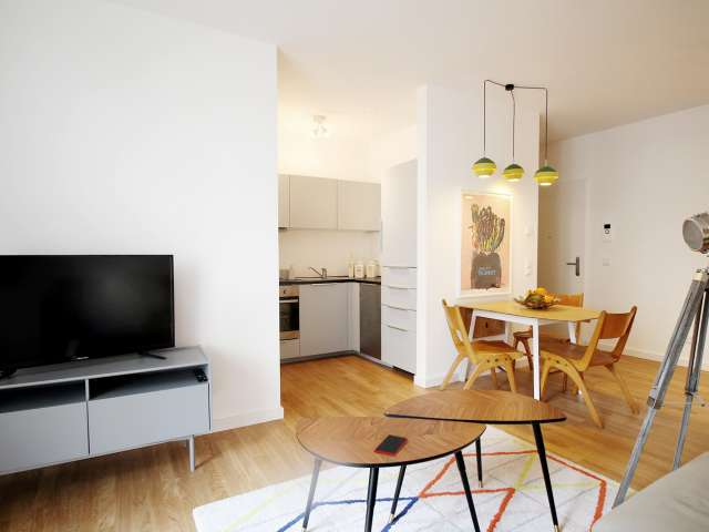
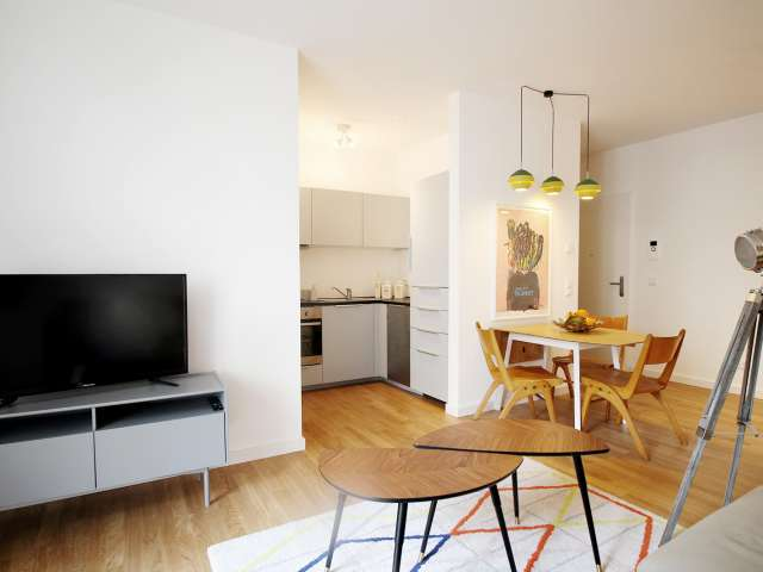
- smartphone [373,433,409,457]
